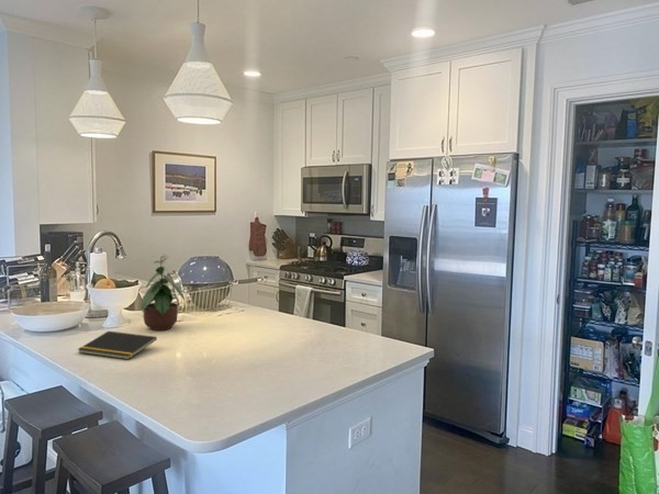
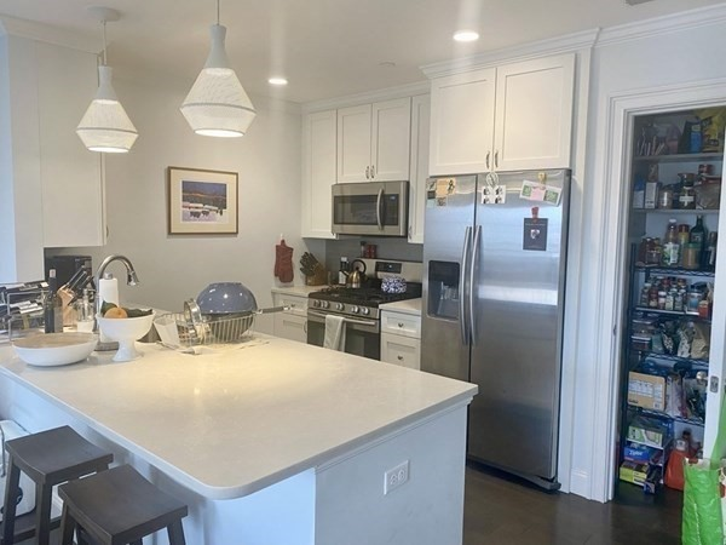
- notepad [77,330,158,360]
- potted plant [139,254,187,332]
